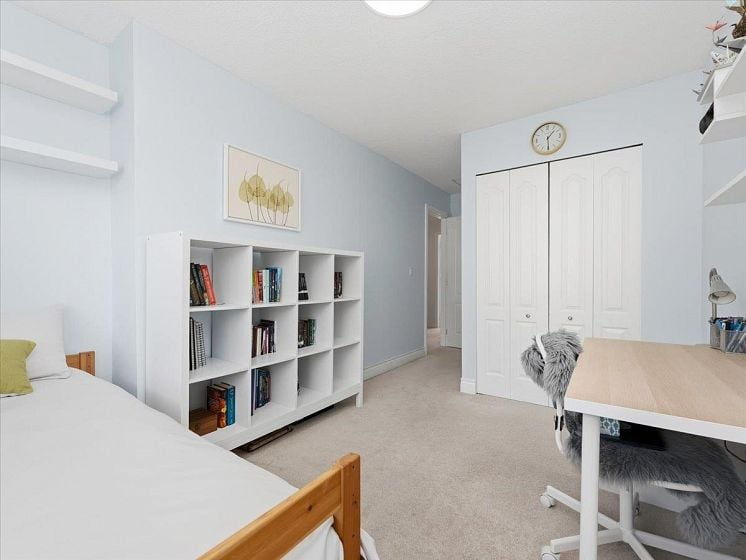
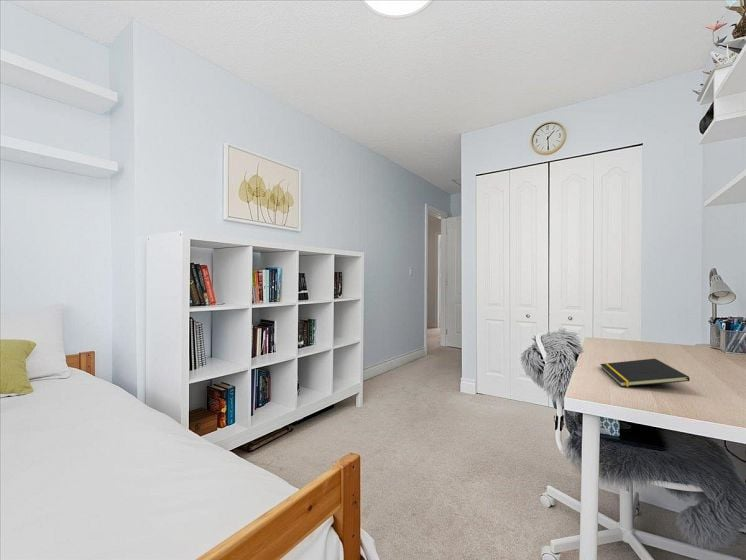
+ notepad [599,358,691,388]
